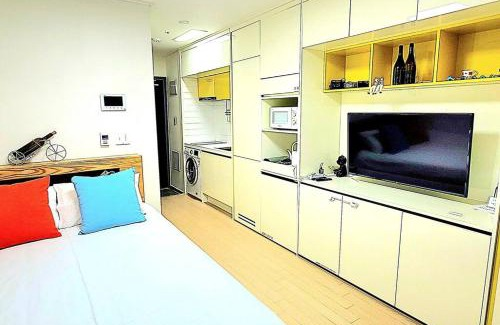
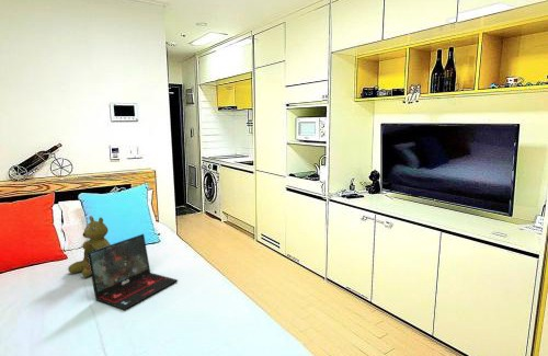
+ stuffed bear [67,215,111,278]
+ laptop [88,233,179,311]
